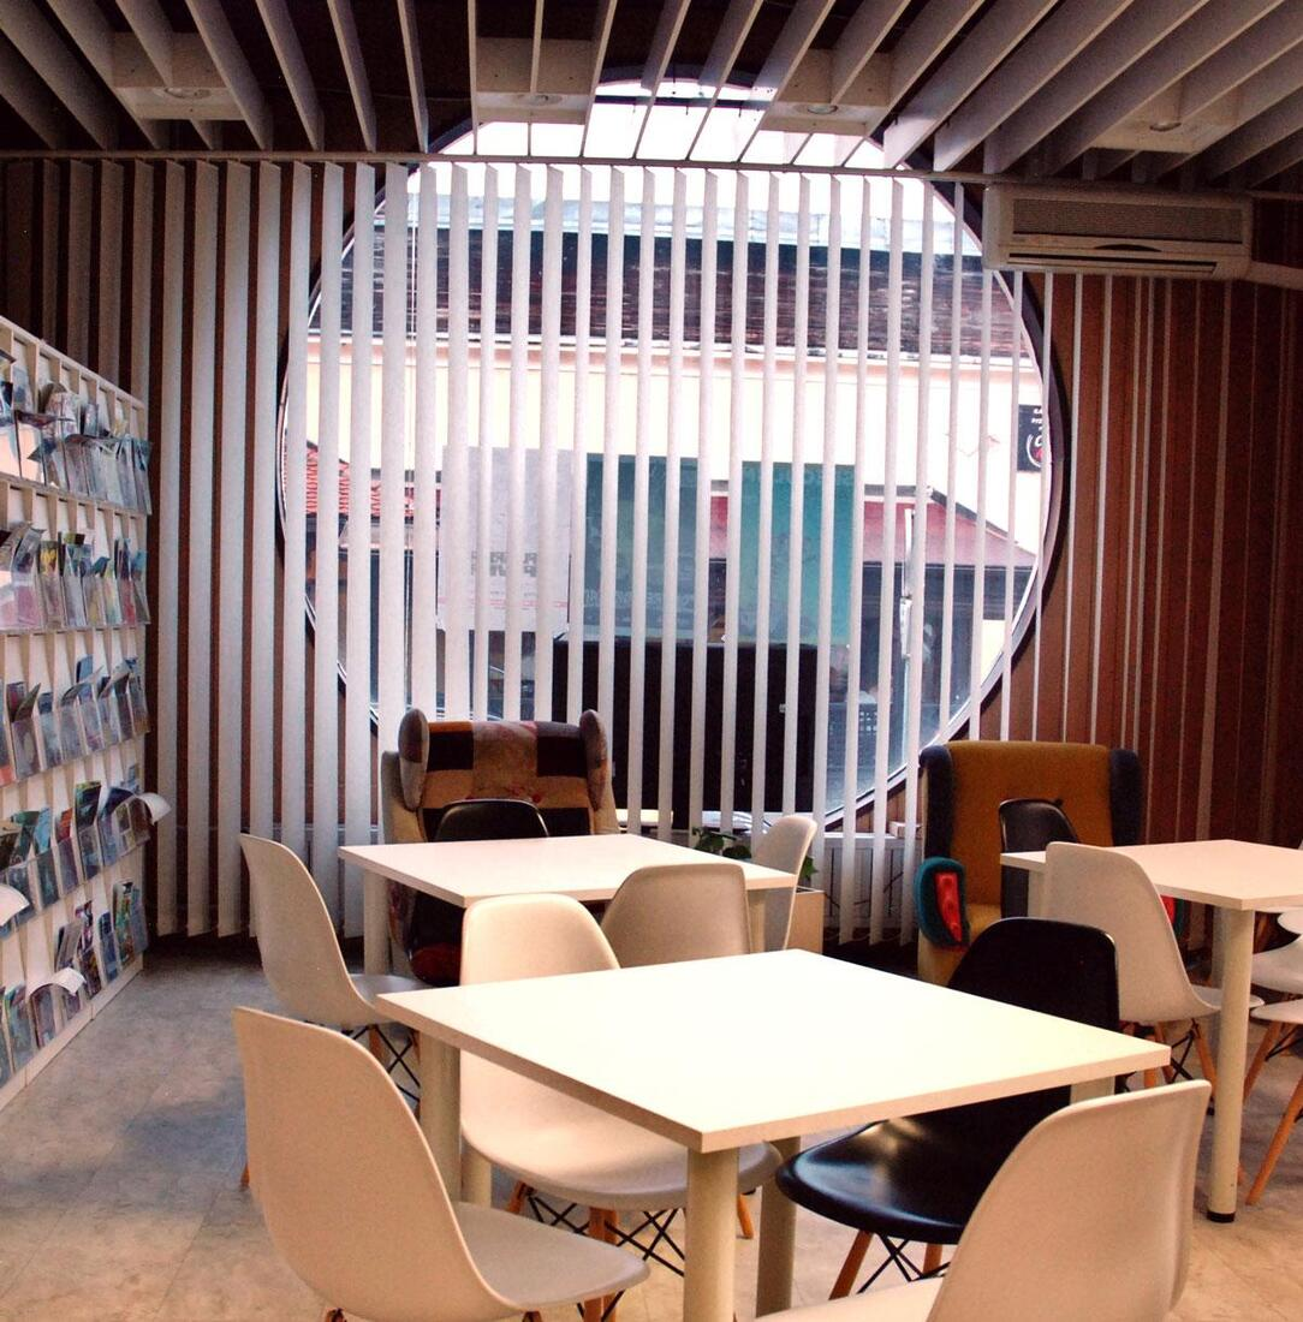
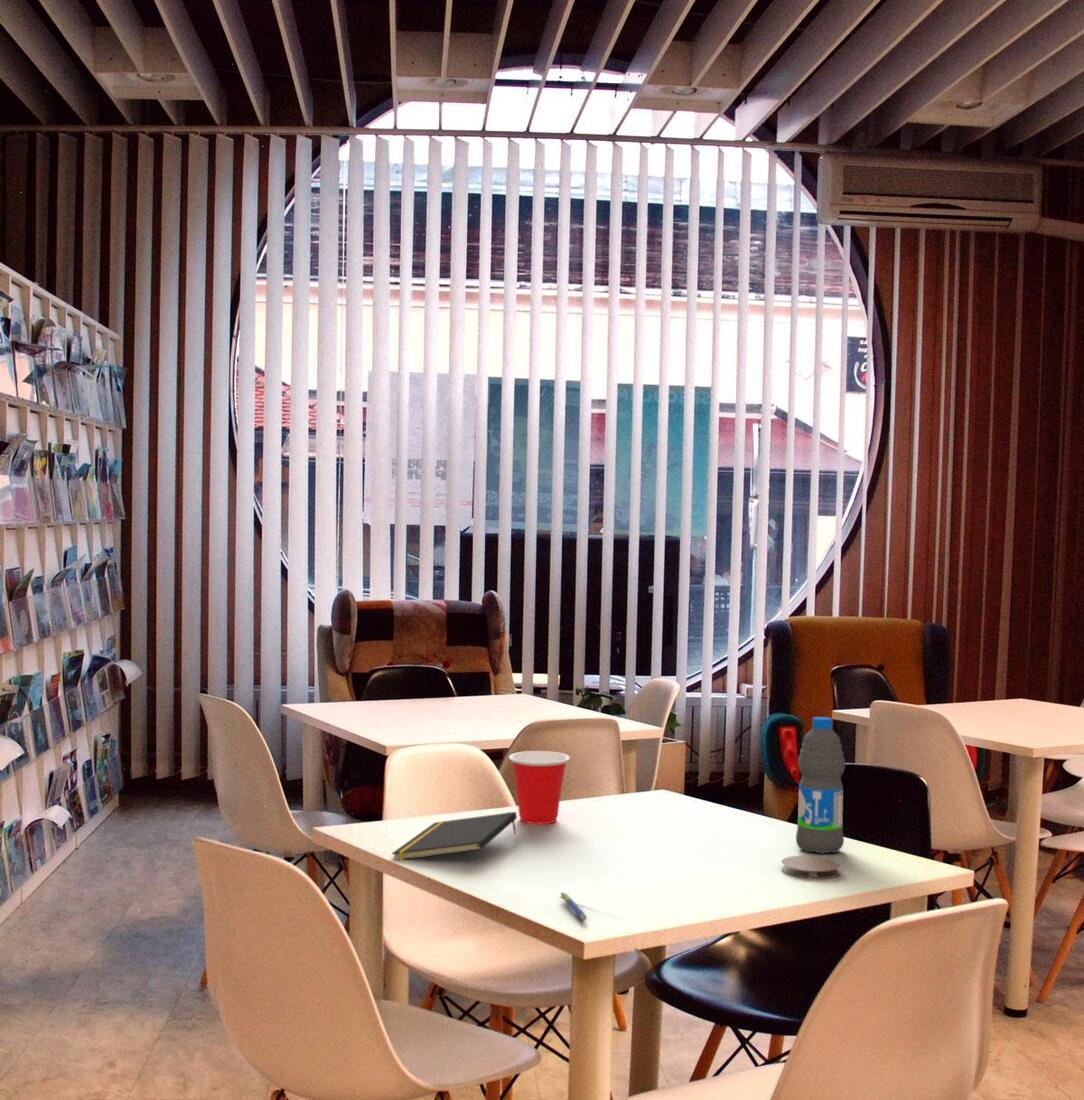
+ water bottle [795,716,846,855]
+ notepad [391,811,518,861]
+ cup [508,750,571,825]
+ coaster [780,854,841,880]
+ pen [560,891,588,921]
